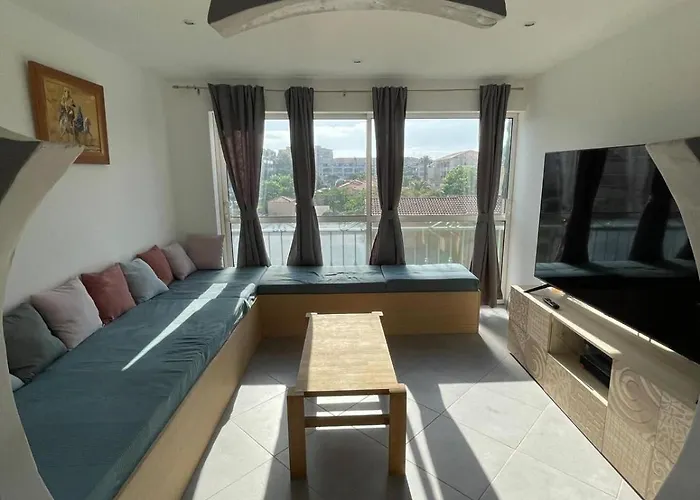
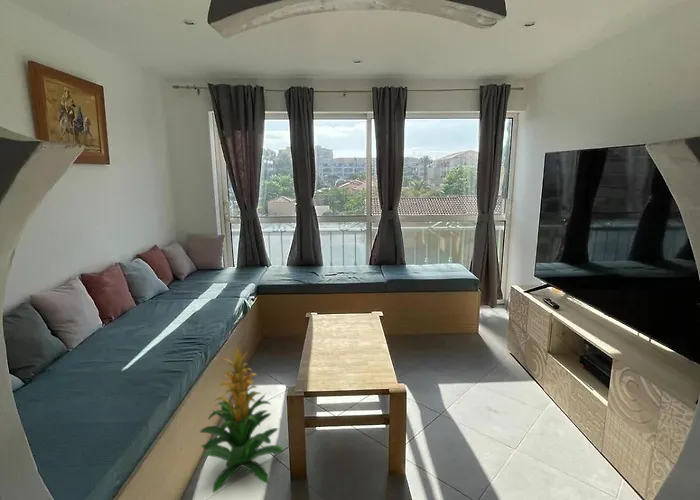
+ indoor plant [198,345,285,494]
